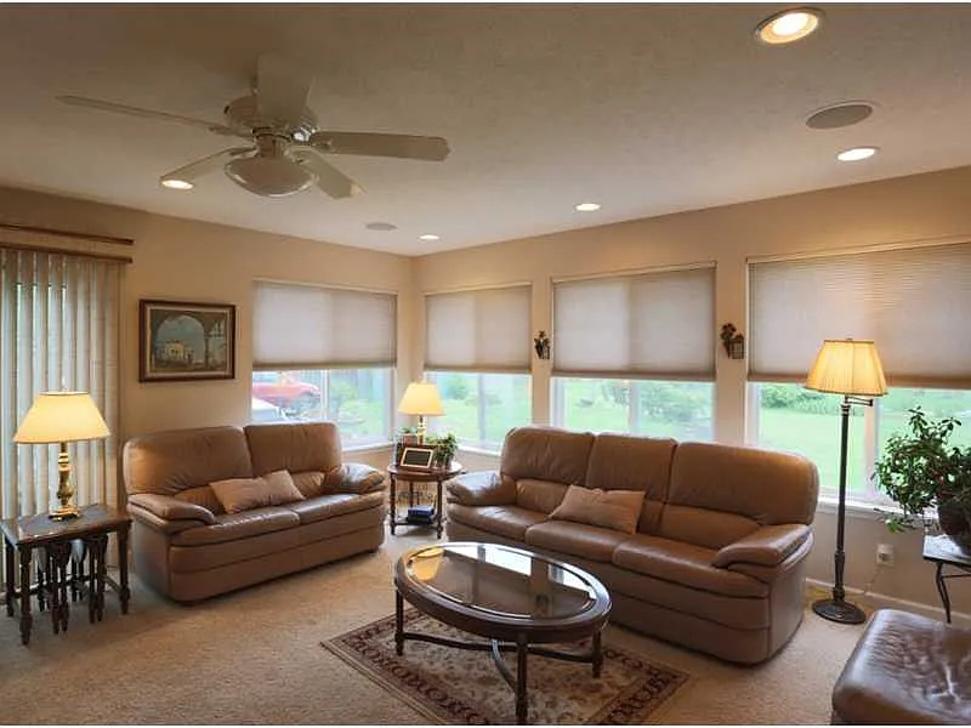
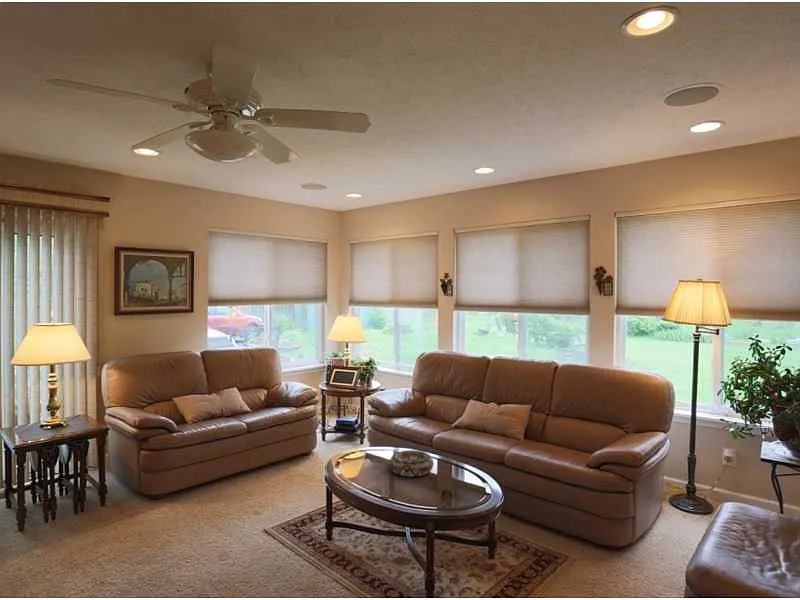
+ decorative bowl [389,449,434,477]
